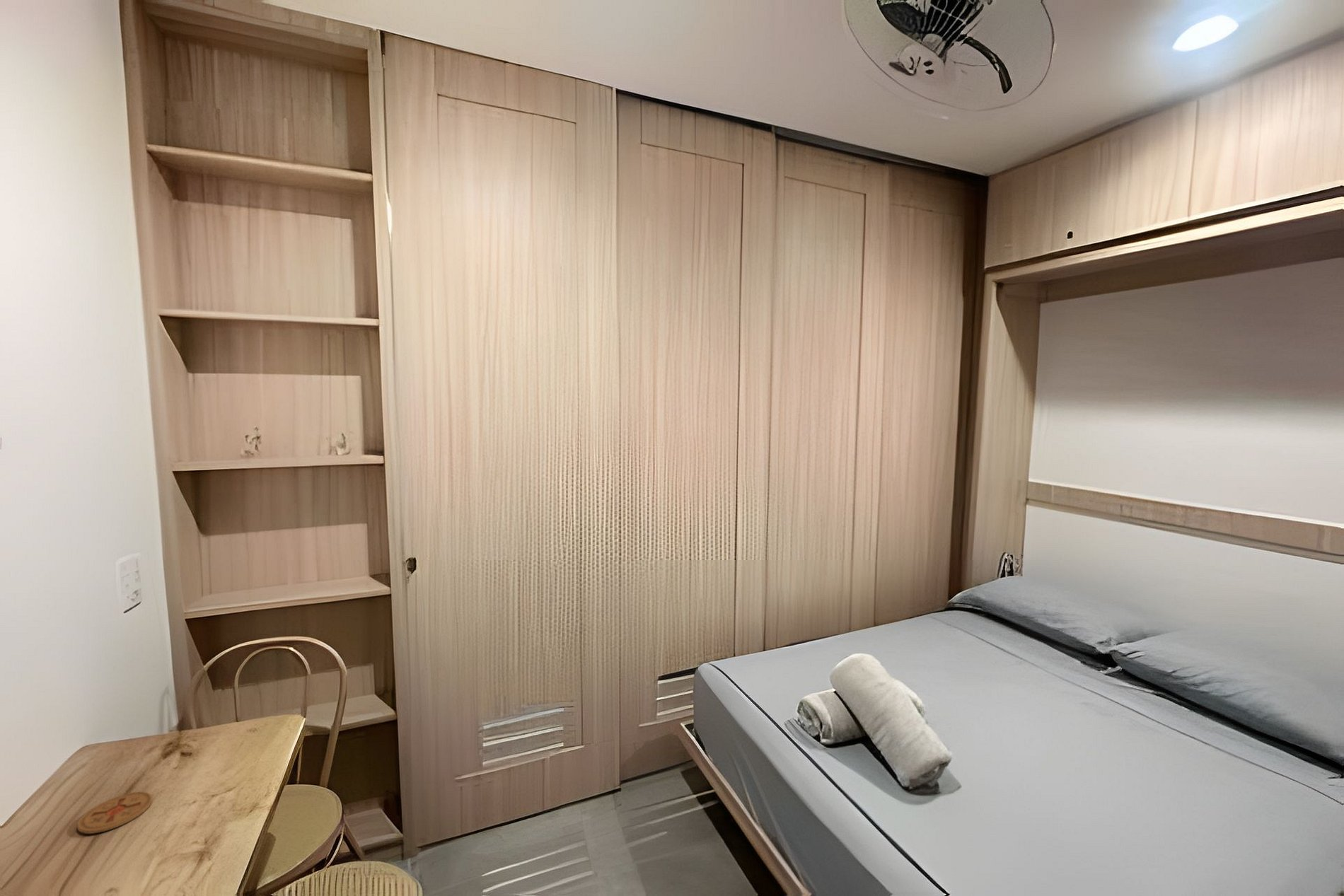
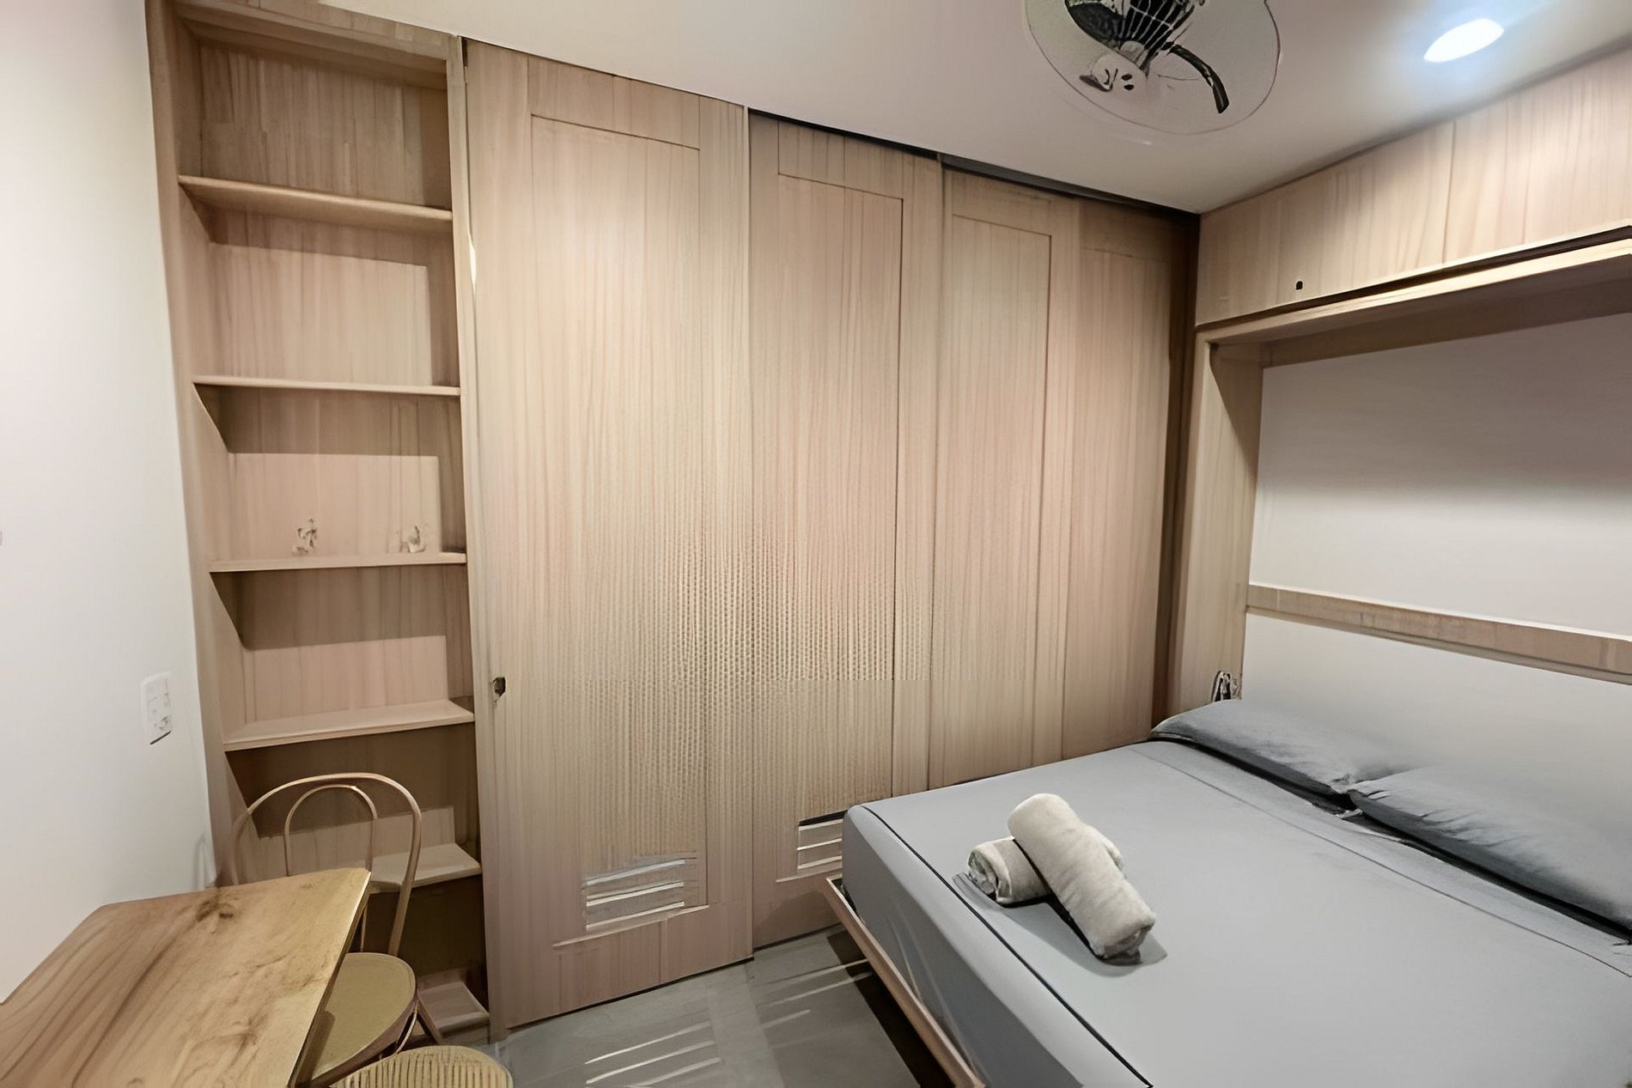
- coaster [76,791,153,834]
